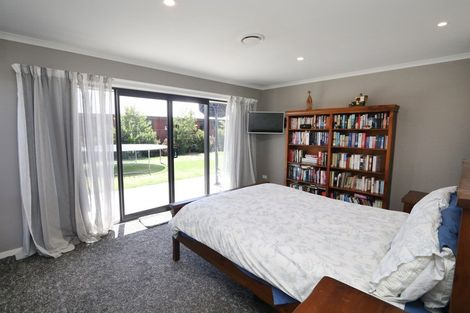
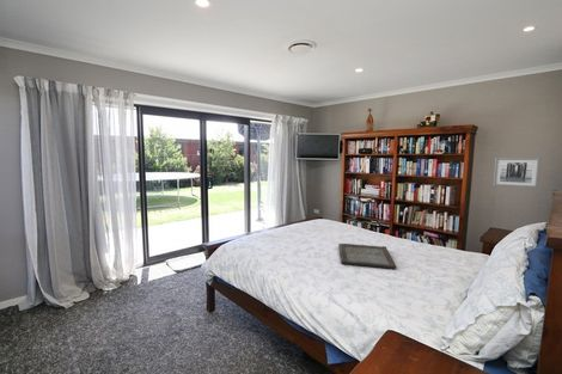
+ wall art [493,157,542,189]
+ serving tray [337,243,397,270]
